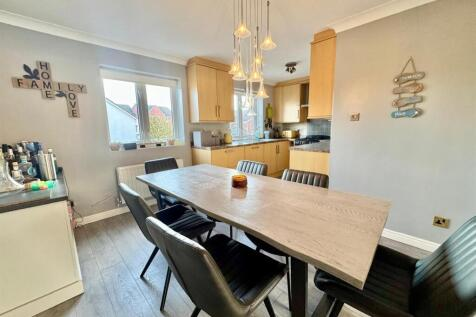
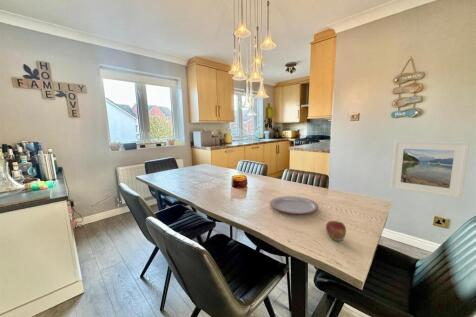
+ fruit [325,220,347,242]
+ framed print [389,140,470,200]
+ plate [269,195,319,215]
